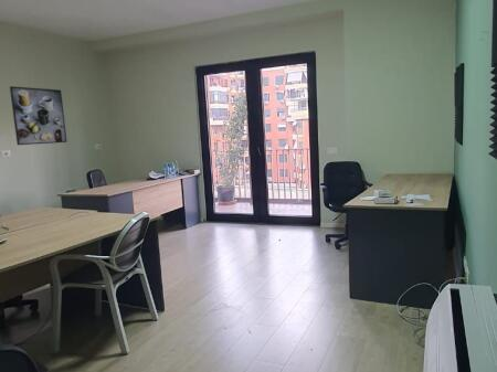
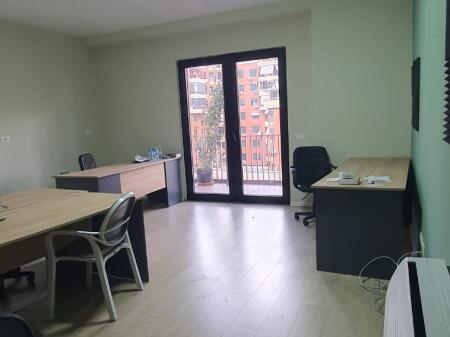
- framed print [9,85,68,146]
